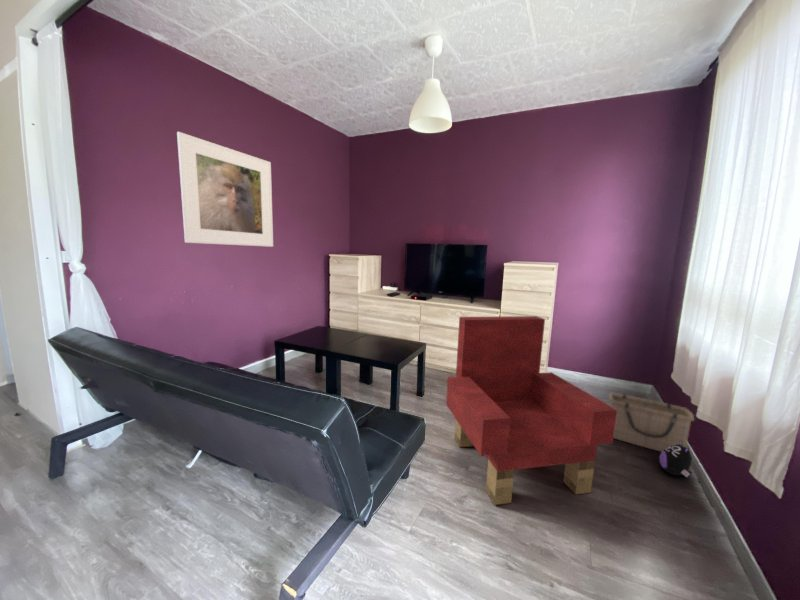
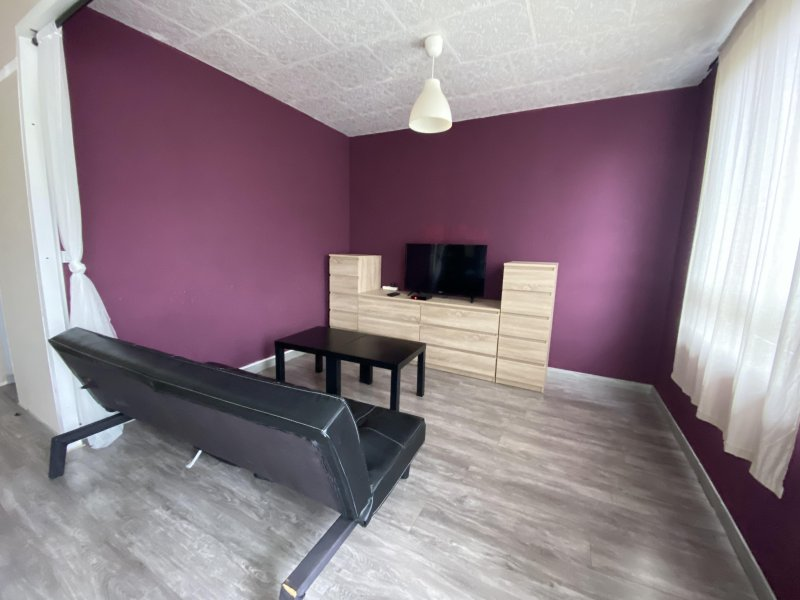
- basket [608,391,695,453]
- plush toy [658,441,693,478]
- armchair [445,315,617,506]
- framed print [176,131,274,248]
